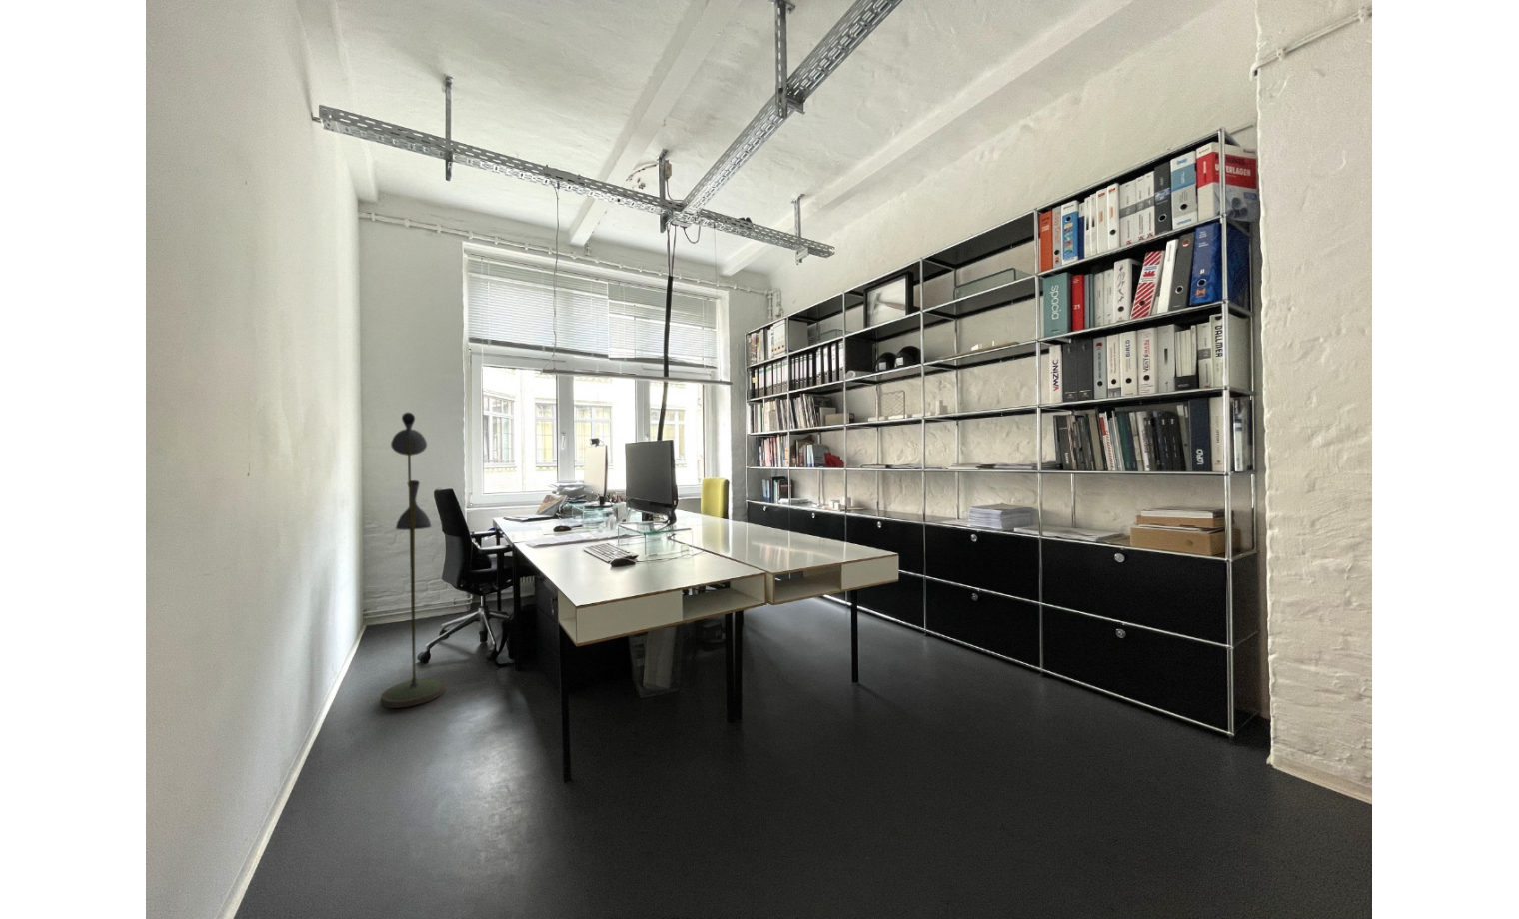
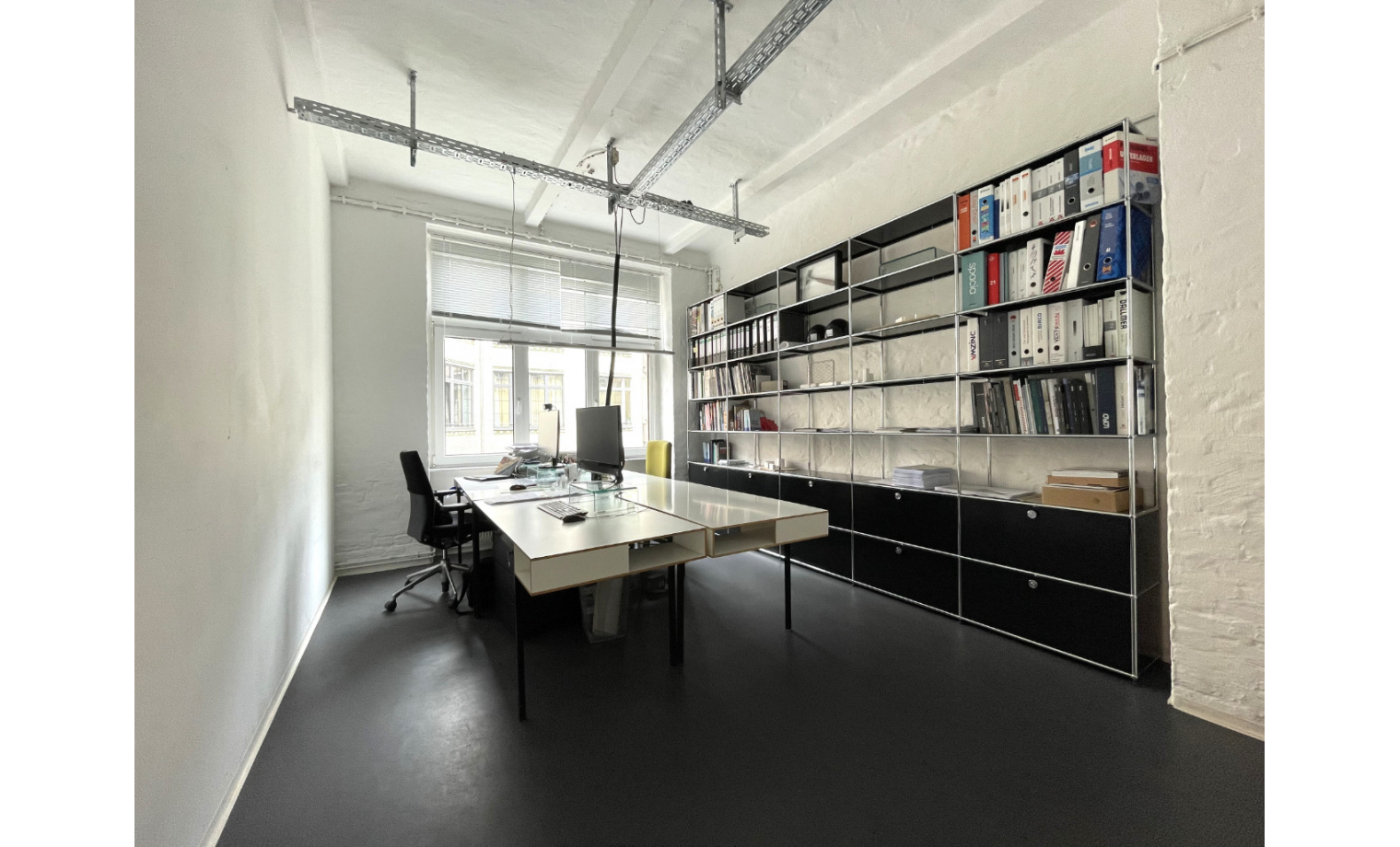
- floor lamp [380,411,447,710]
